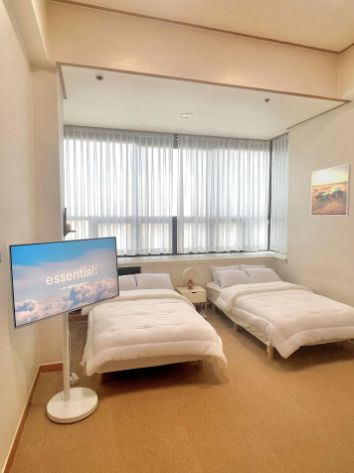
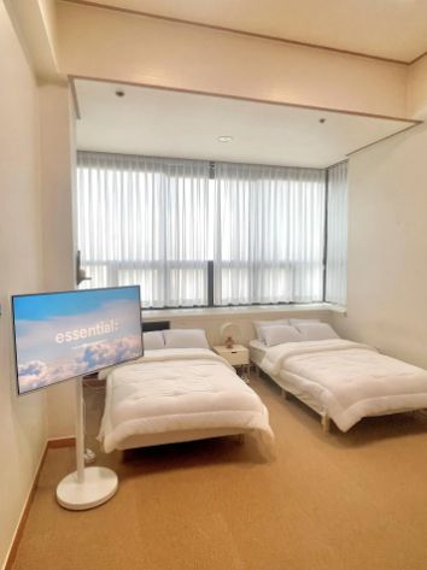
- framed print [310,163,352,217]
